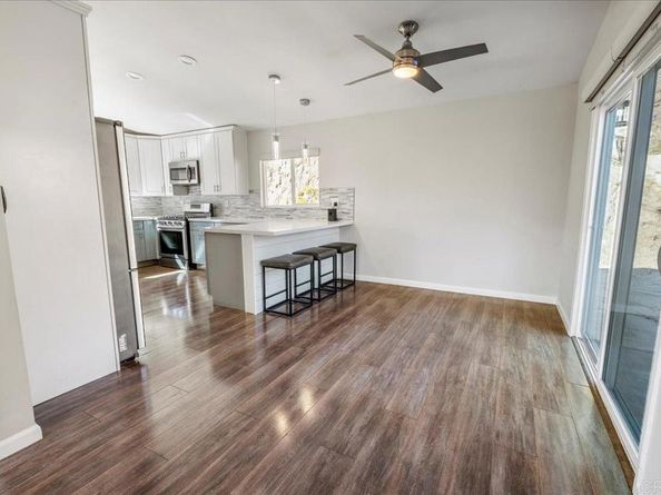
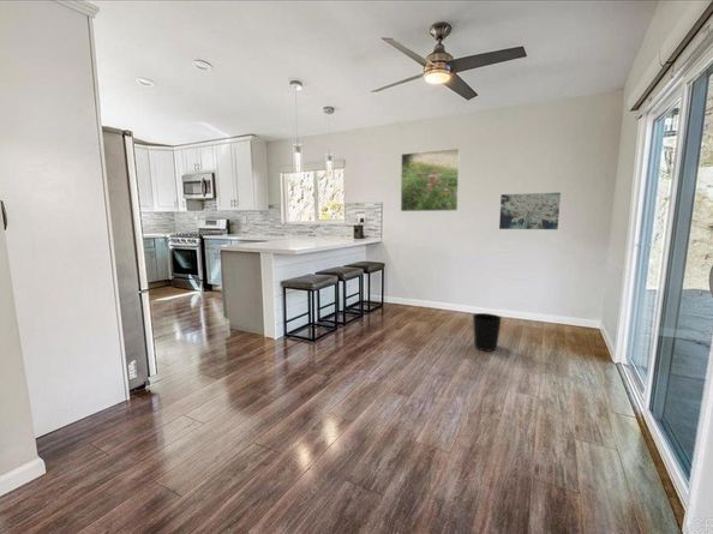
+ wall art [498,192,562,230]
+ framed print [400,148,461,212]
+ wastebasket [472,312,503,353]
